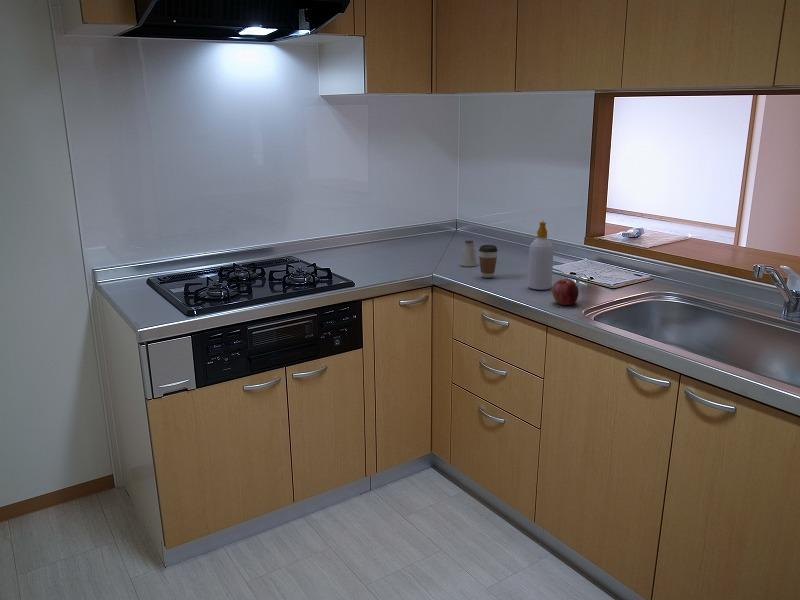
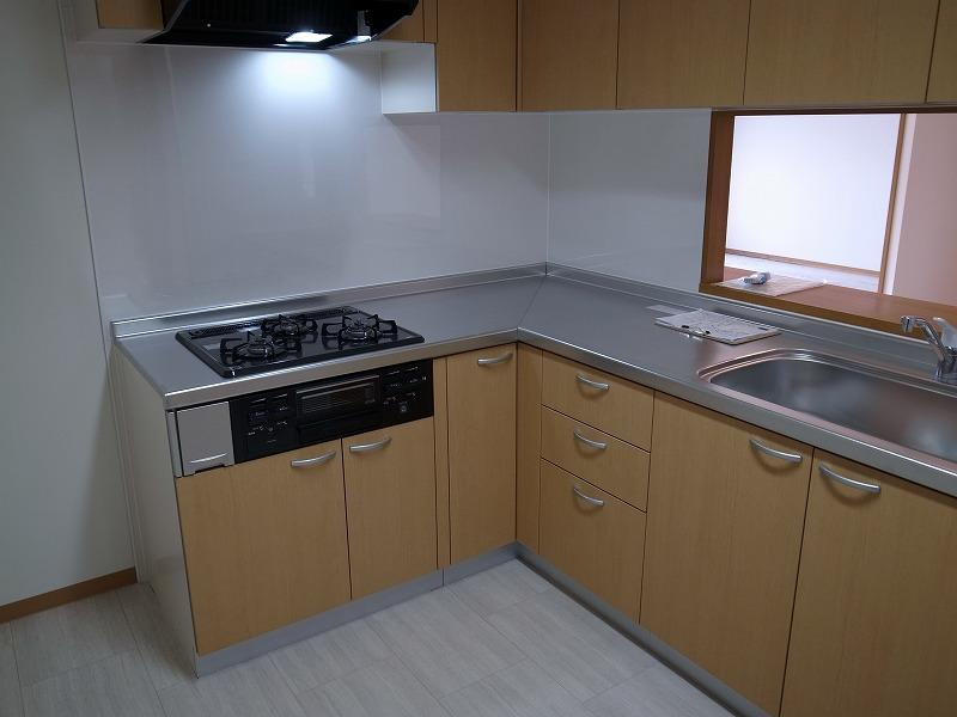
- apple [551,278,580,307]
- soap bottle [527,220,555,291]
- saltshaker [459,239,478,267]
- coffee cup [478,244,499,279]
